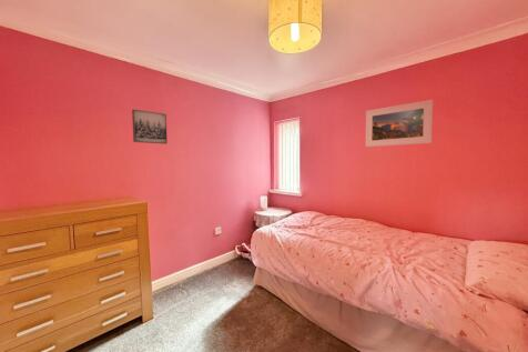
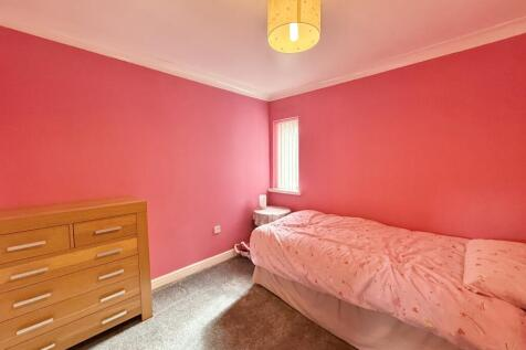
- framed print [365,99,434,148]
- wall art [131,108,169,145]
